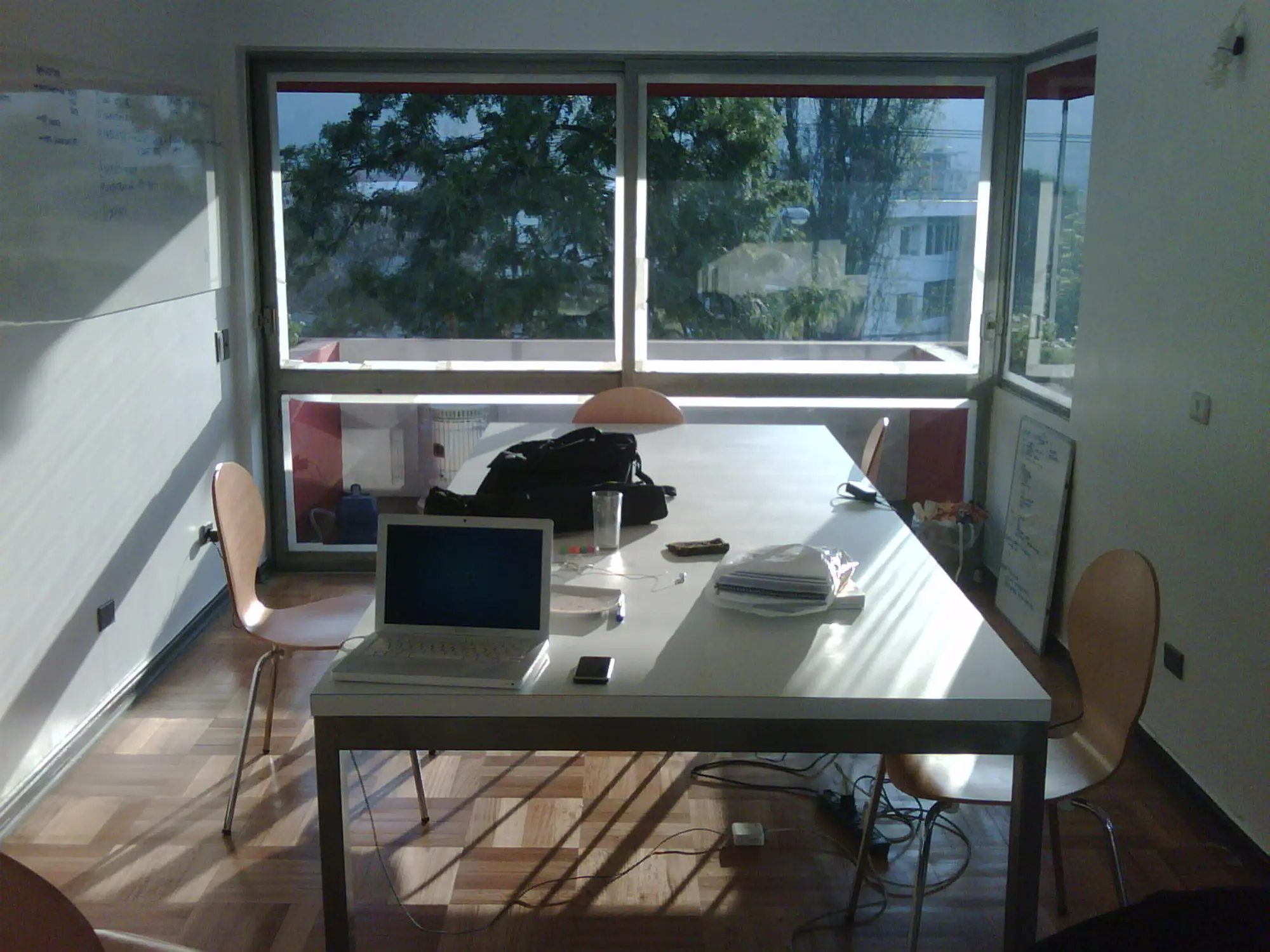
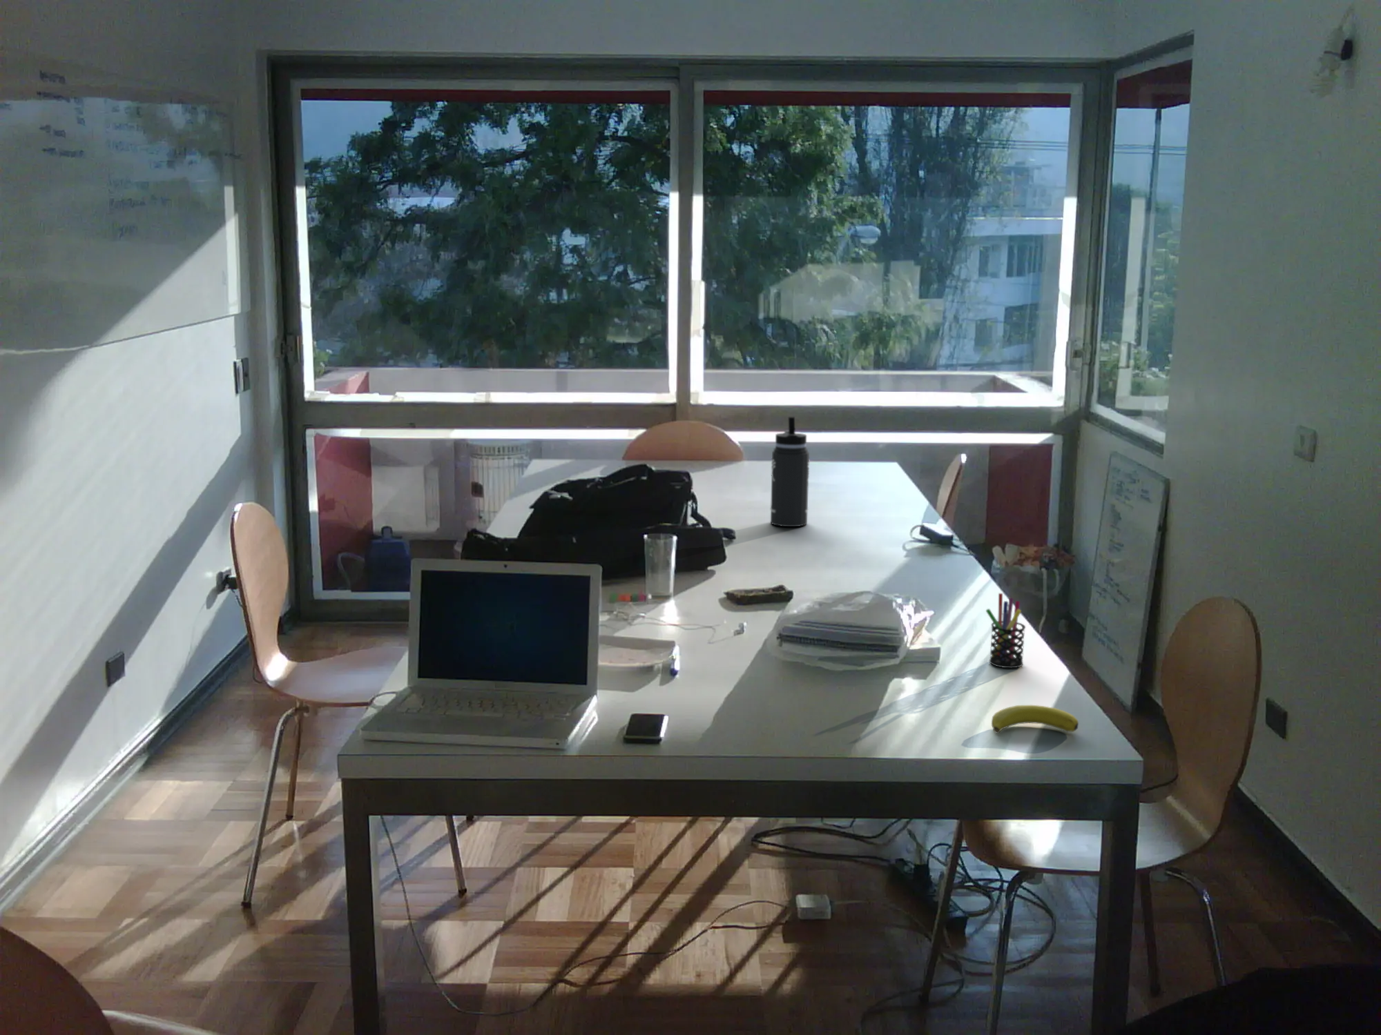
+ thermos bottle [769,416,810,527]
+ pen holder [985,593,1027,669]
+ banana [991,704,1080,734]
